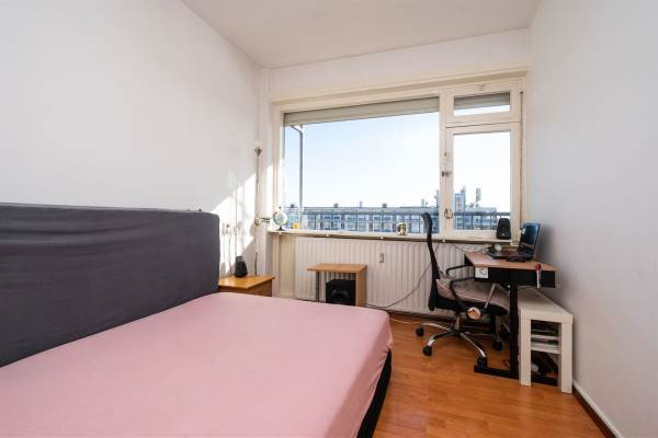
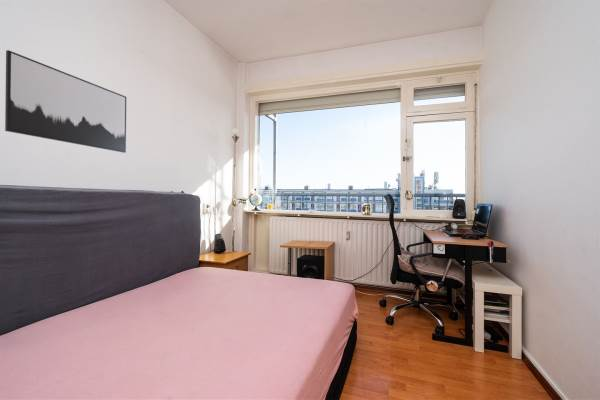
+ wall art [4,49,127,154]
